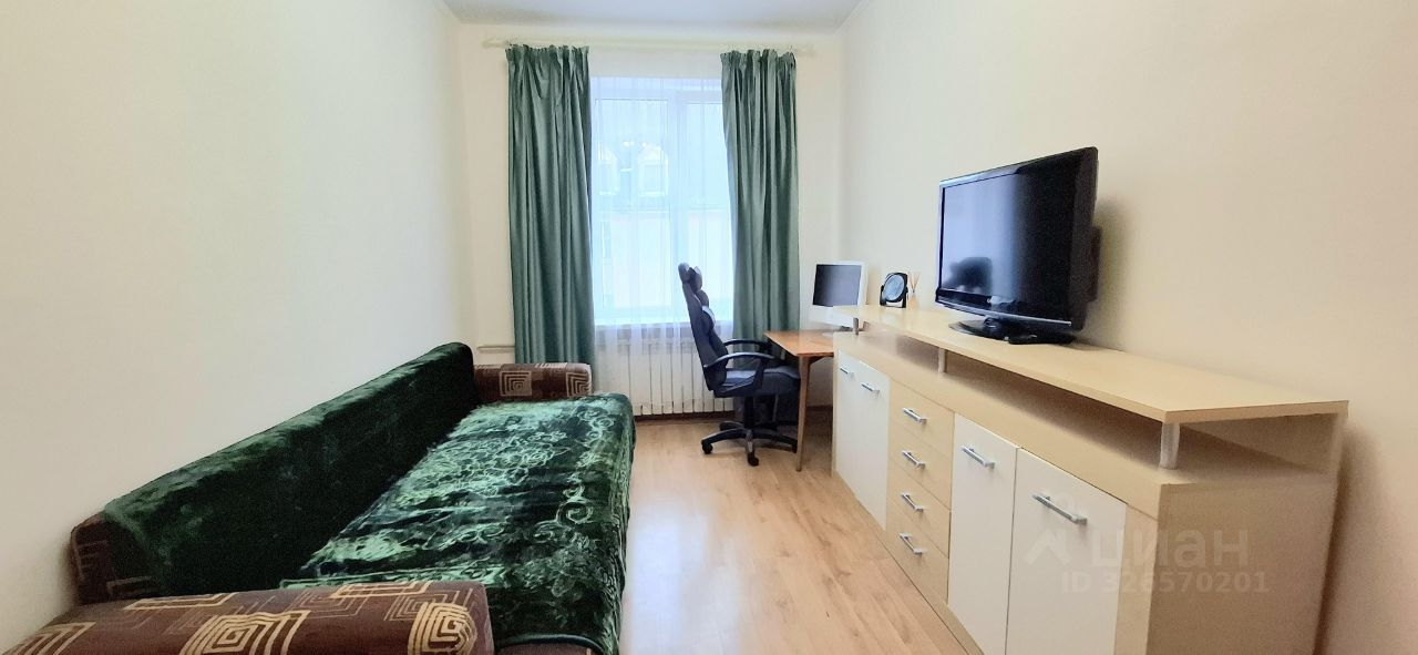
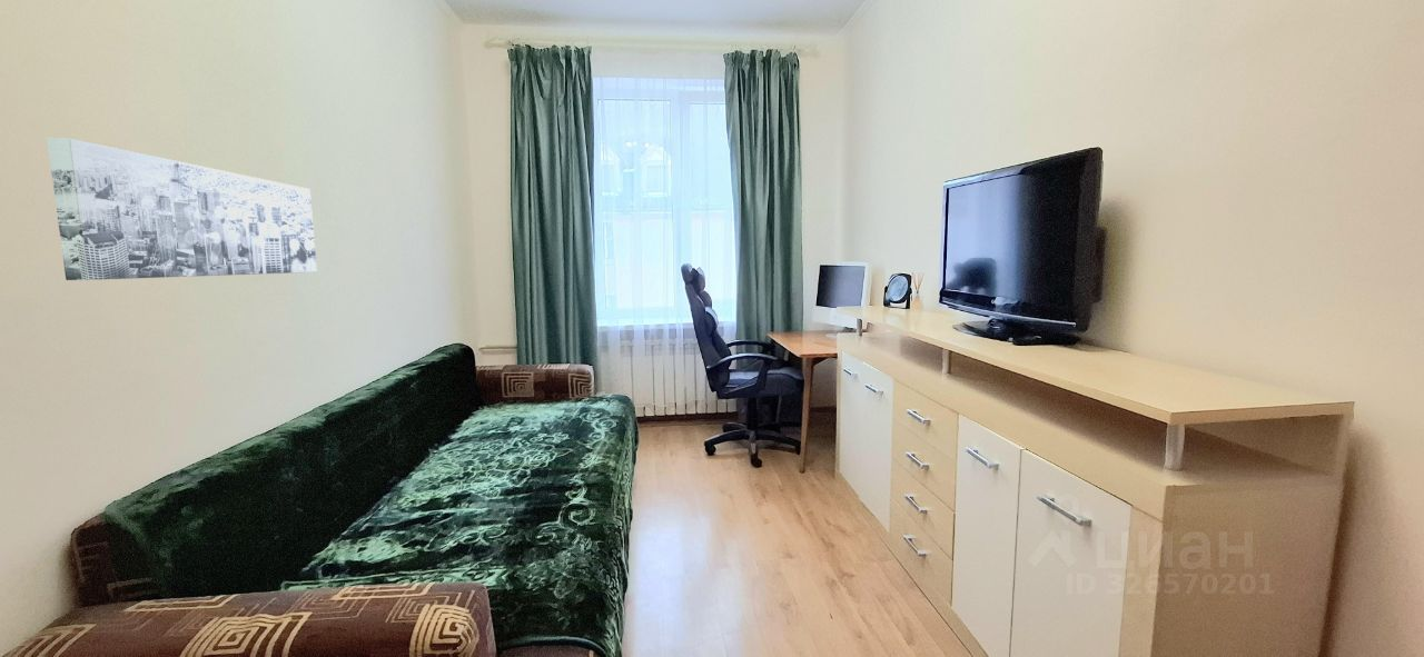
+ wall art [46,137,318,281]
